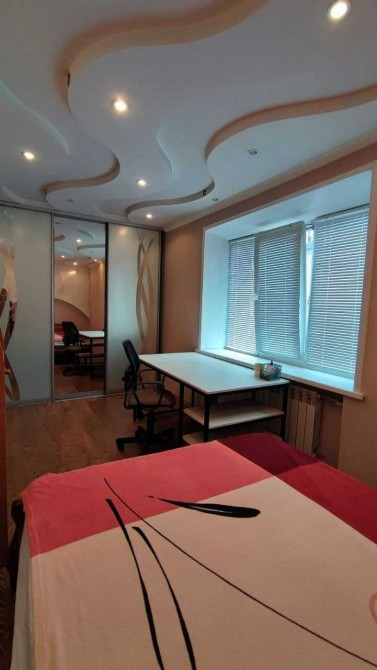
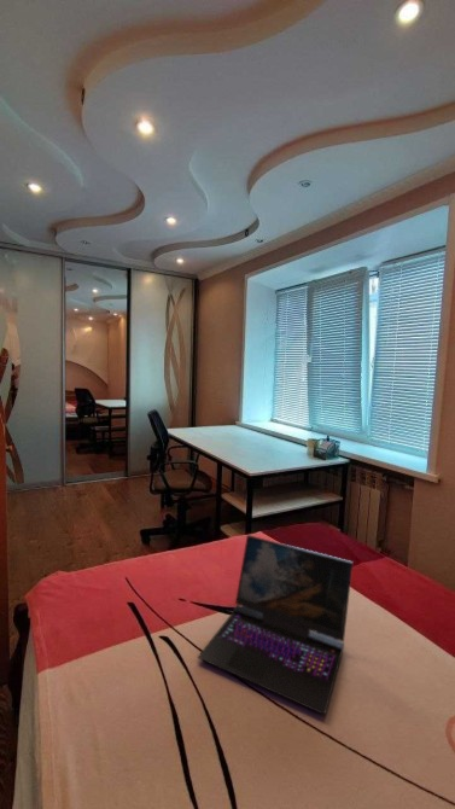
+ laptop [197,534,354,716]
